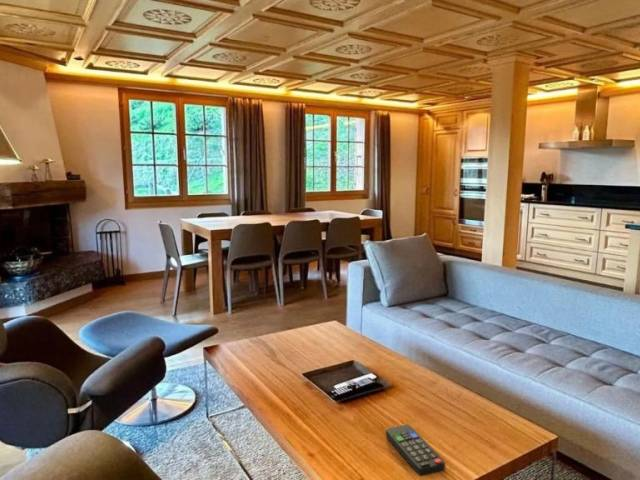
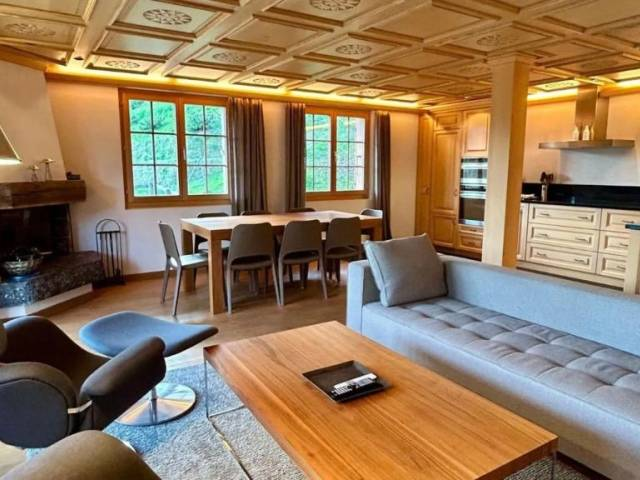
- remote control [385,423,446,477]
